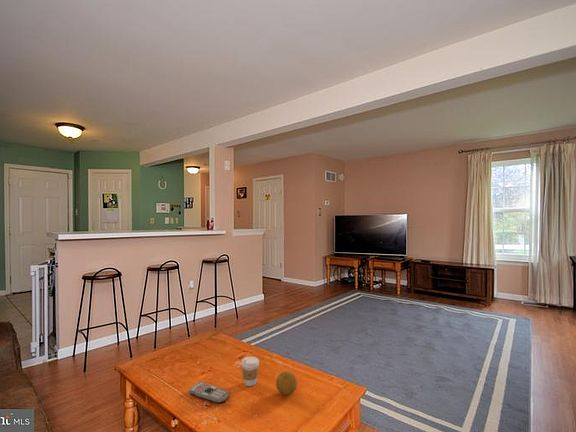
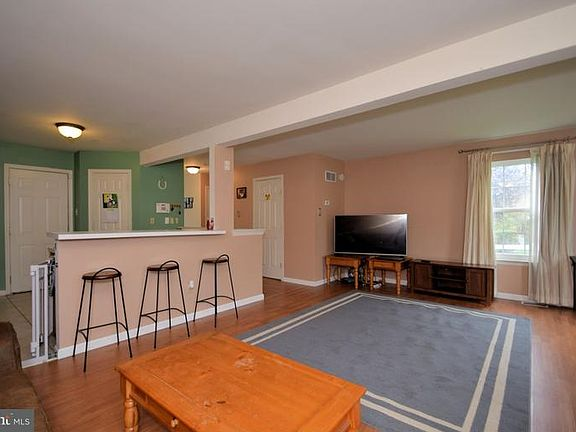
- remote control [188,381,230,404]
- coffee cup [241,356,260,387]
- fruit [275,370,298,396]
